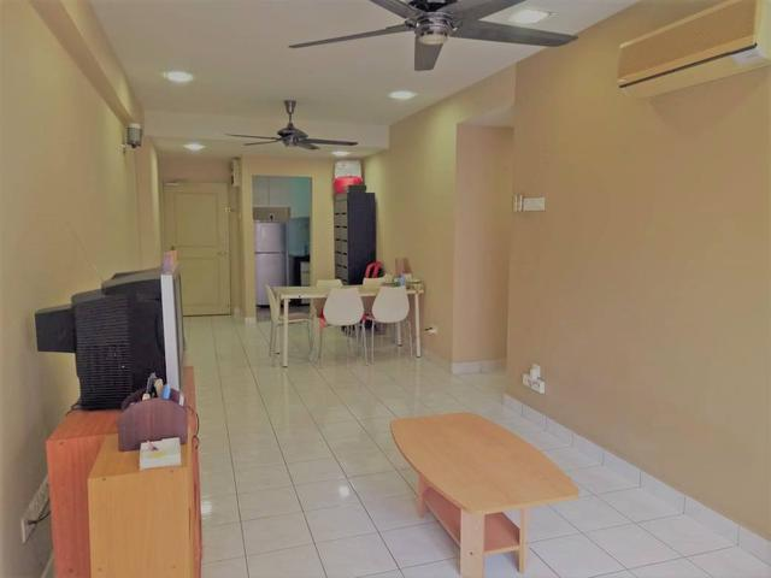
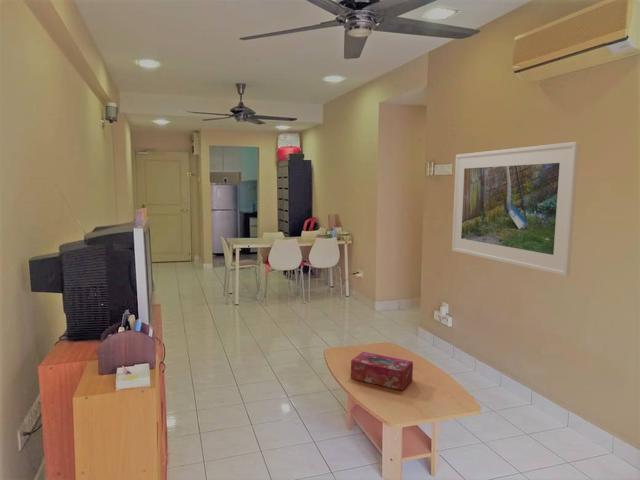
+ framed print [451,141,580,278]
+ tissue box [350,351,414,391]
